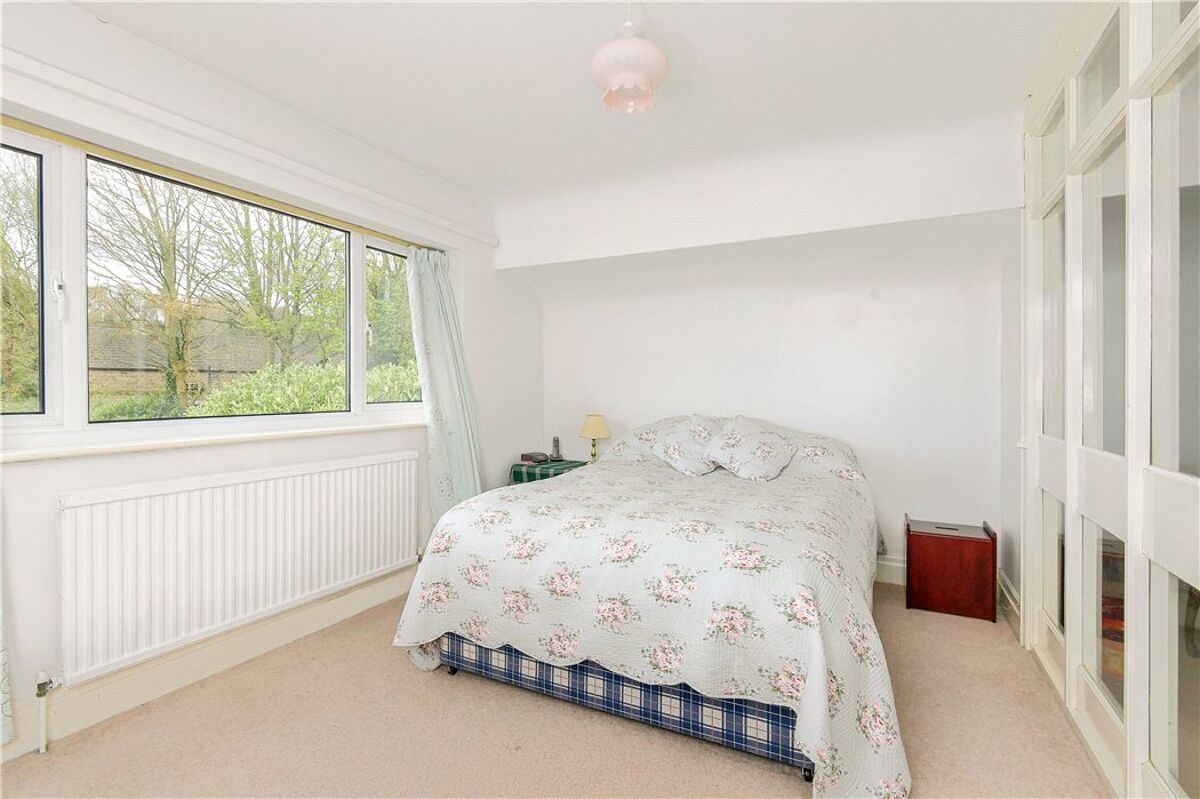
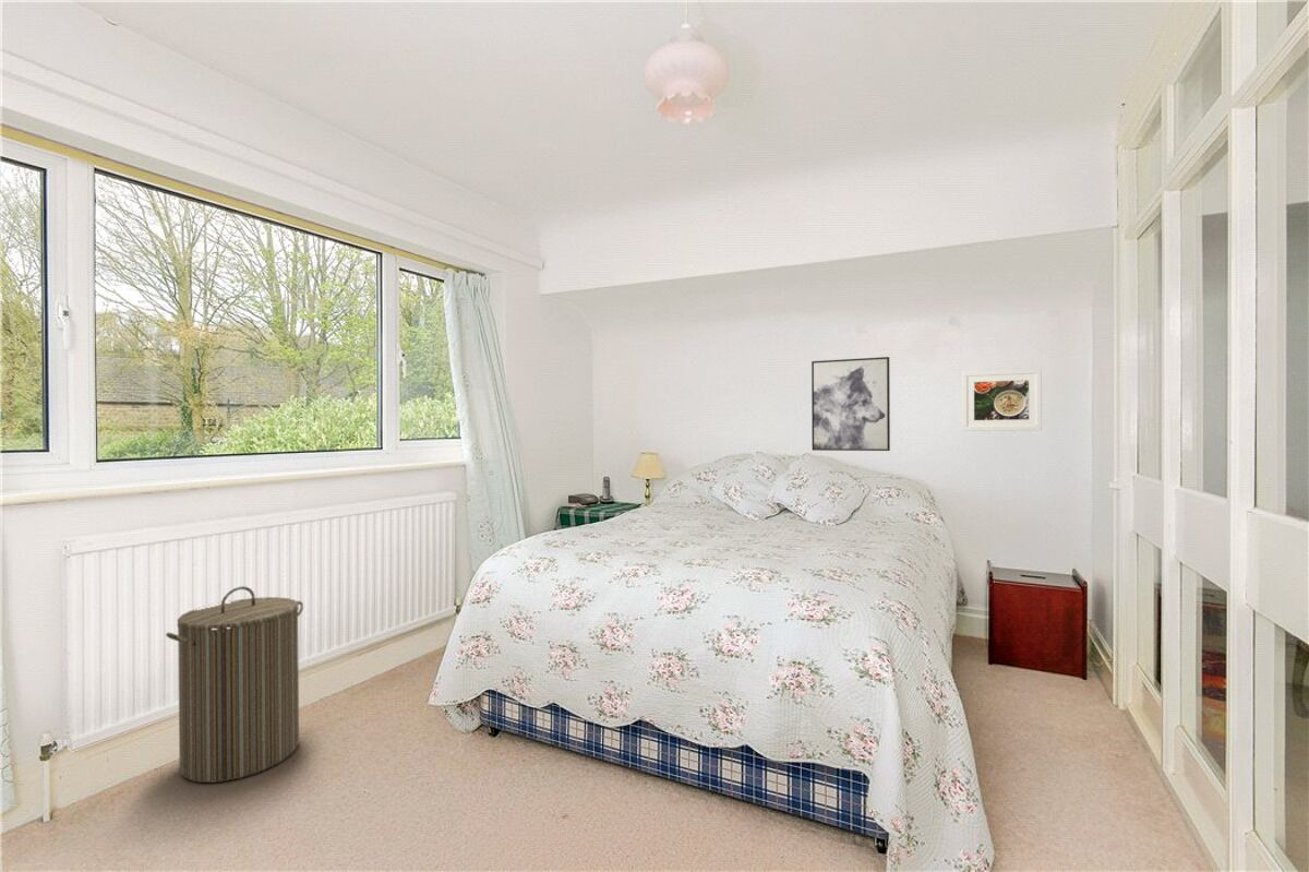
+ wall art [810,356,891,452]
+ laundry hamper [165,585,304,784]
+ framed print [961,368,1043,432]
